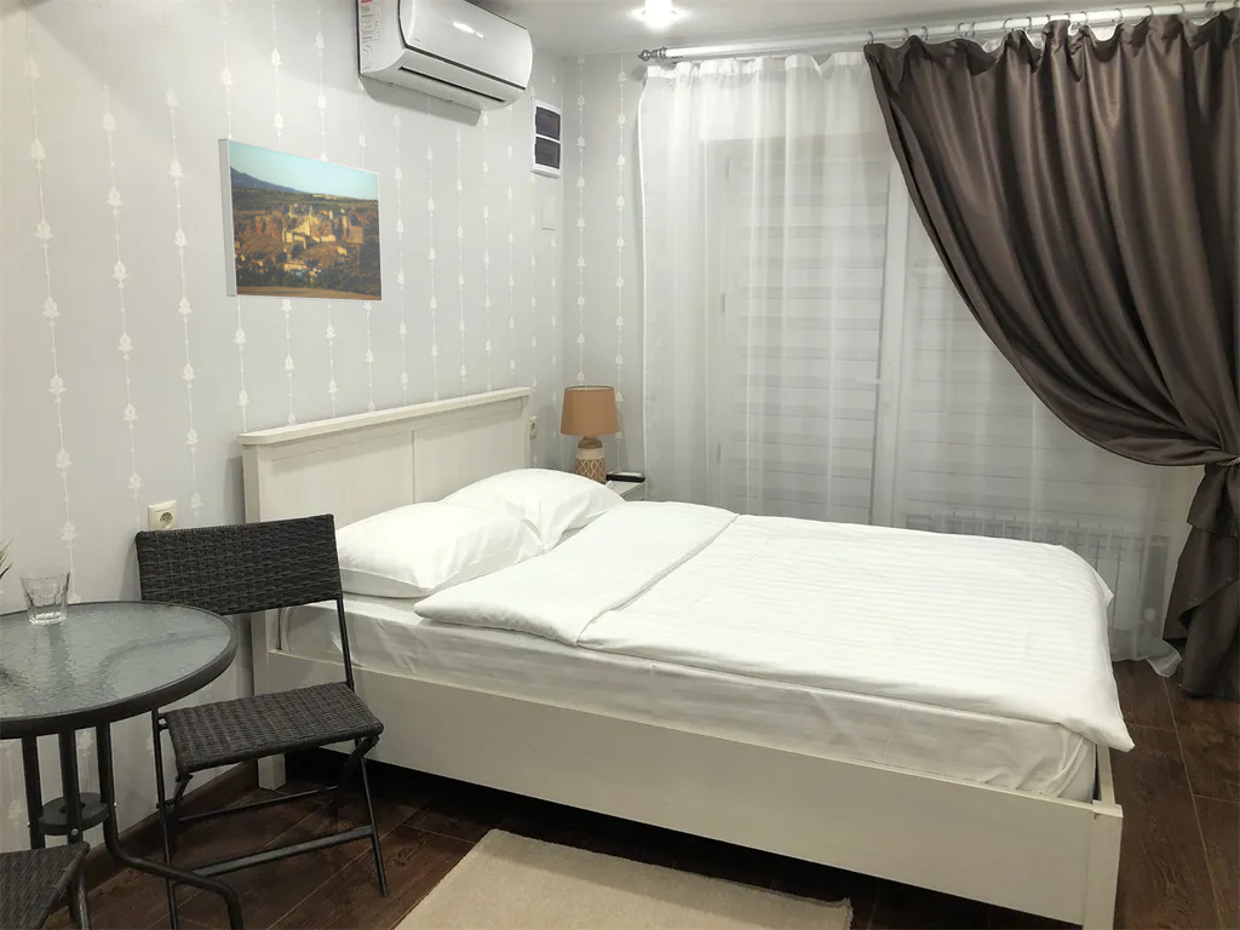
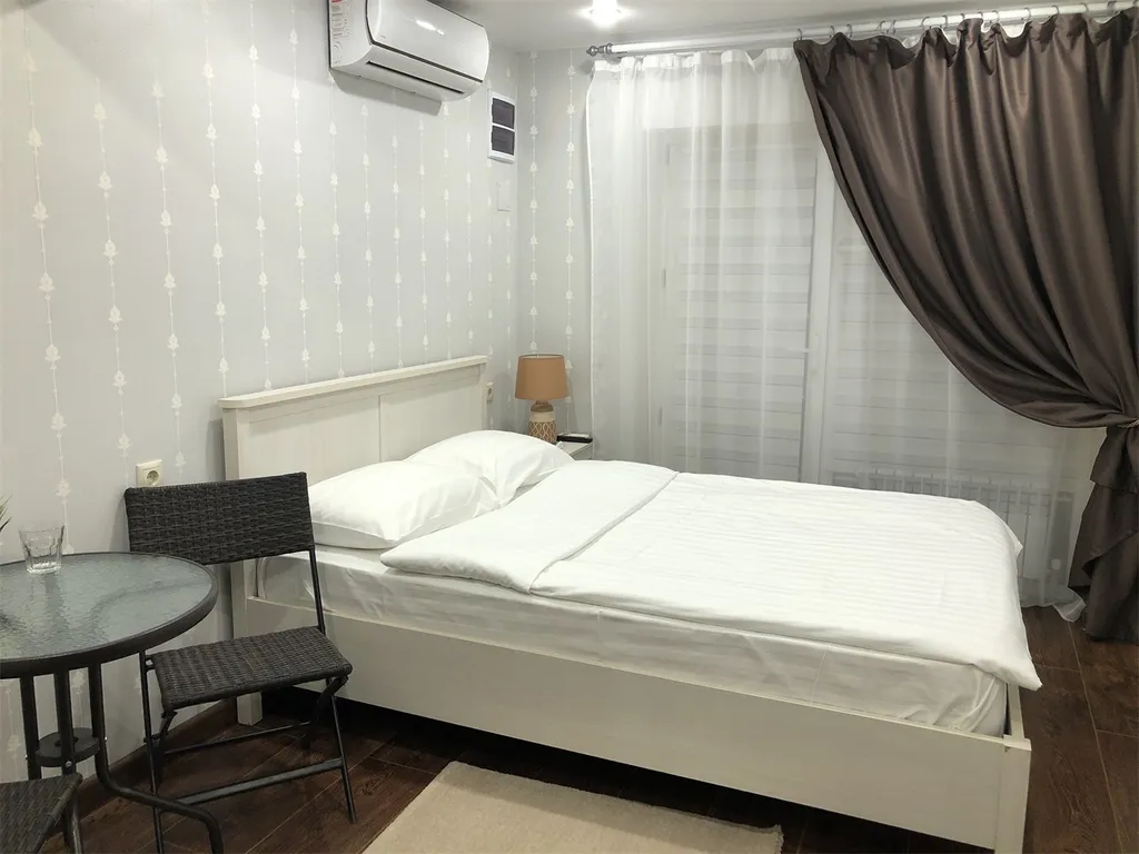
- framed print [217,137,384,304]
